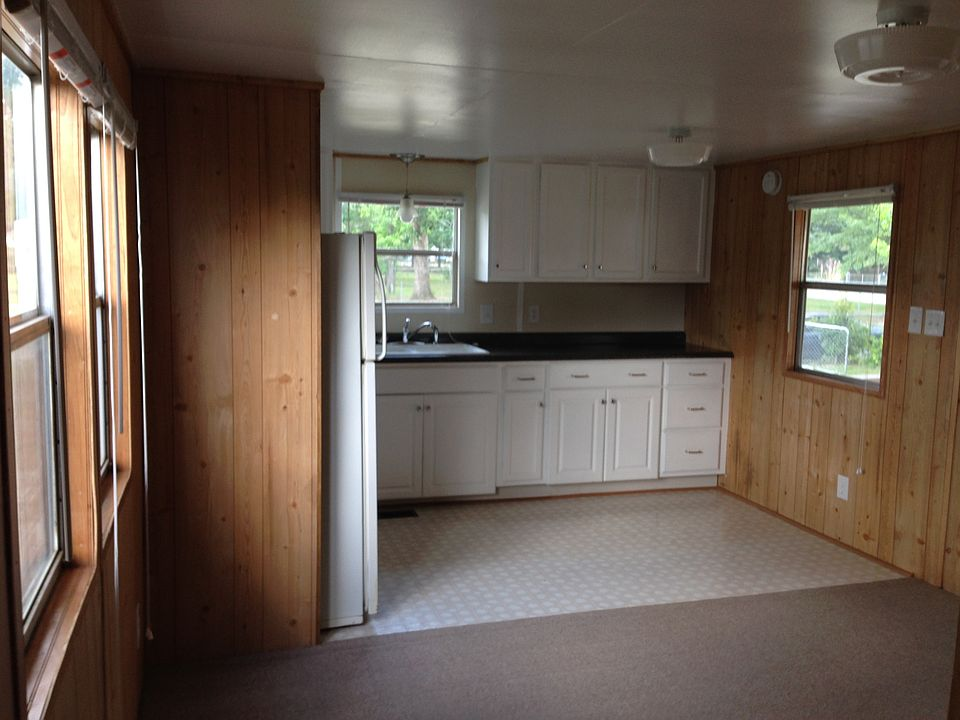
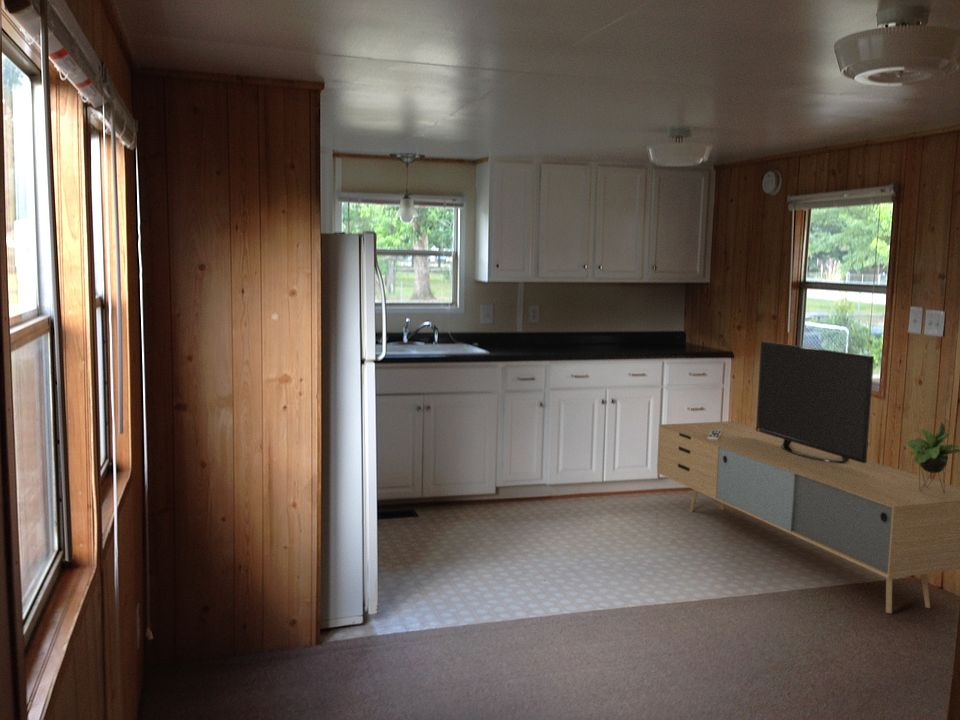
+ media console [656,340,960,614]
